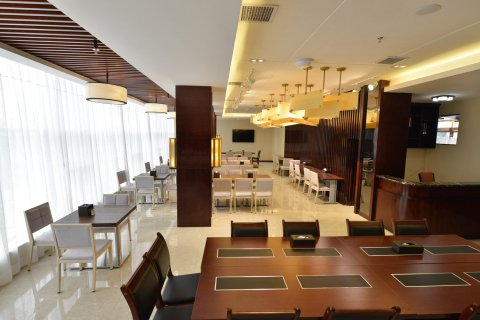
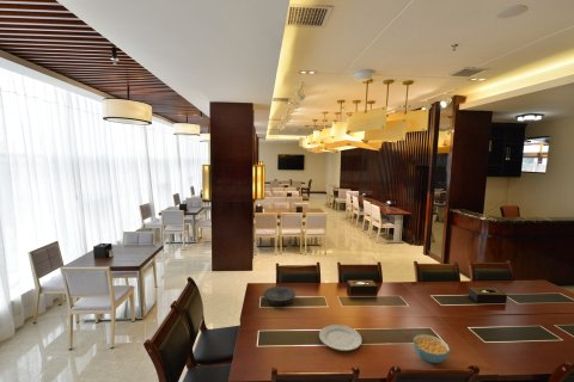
+ cereal bowl [413,333,451,364]
+ plate [262,285,297,307]
+ chinaware [318,324,364,352]
